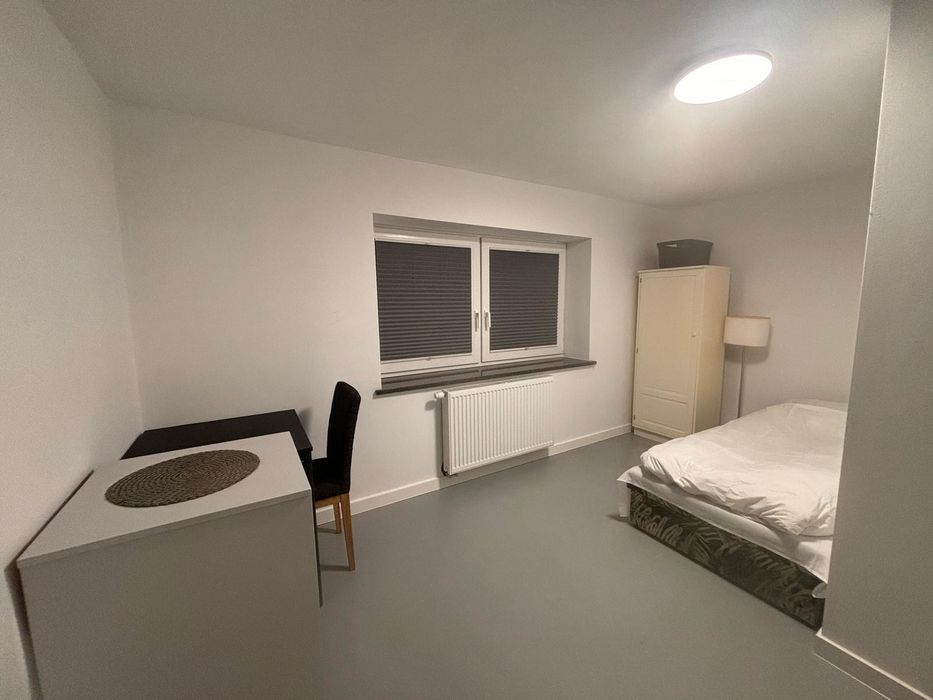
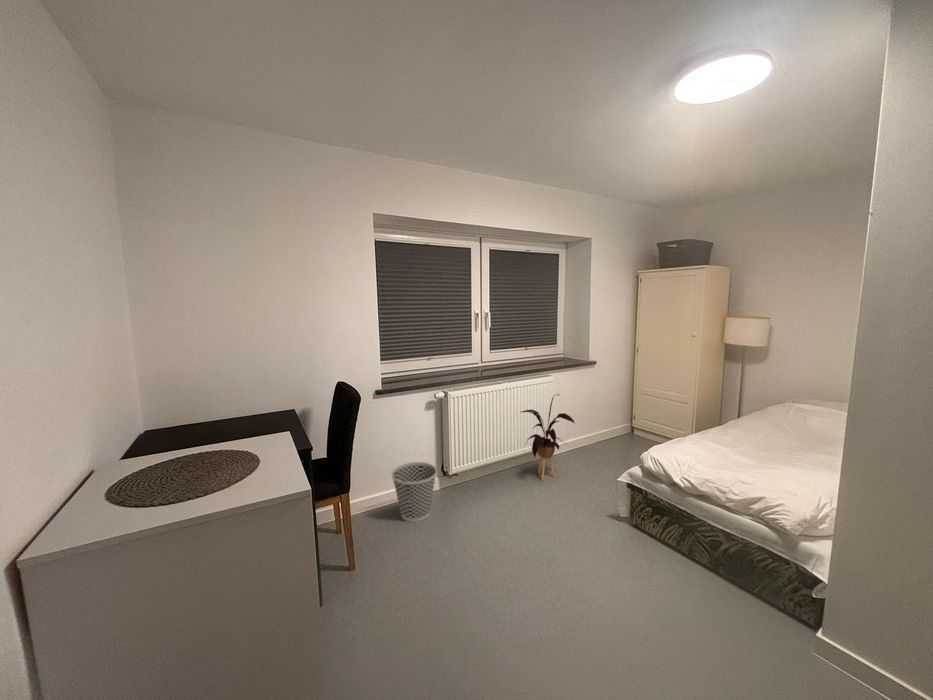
+ wastebasket [391,461,438,523]
+ house plant [521,393,576,482]
